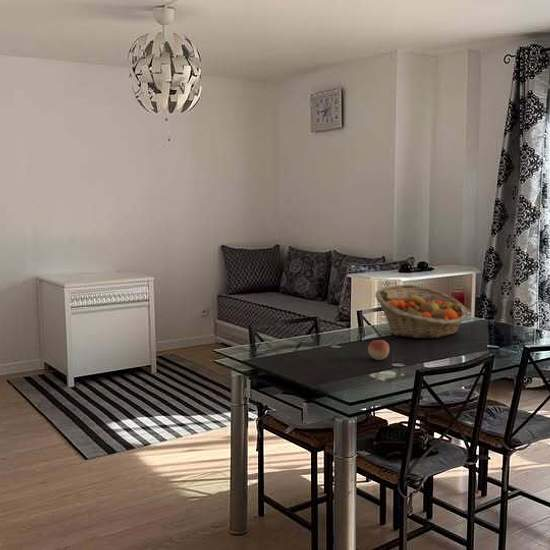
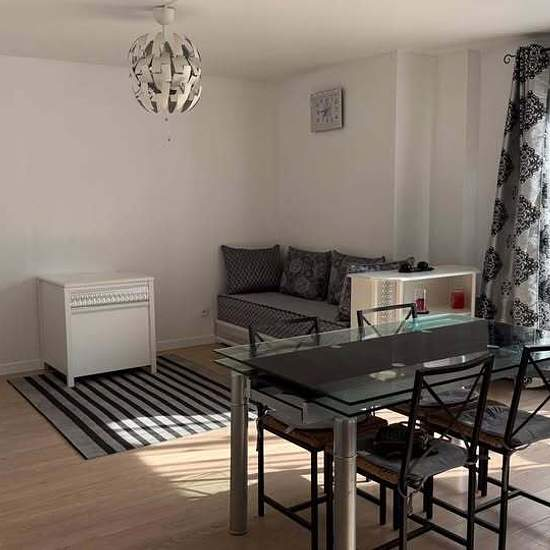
- fruit basket [374,284,469,339]
- fruit [367,339,390,361]
